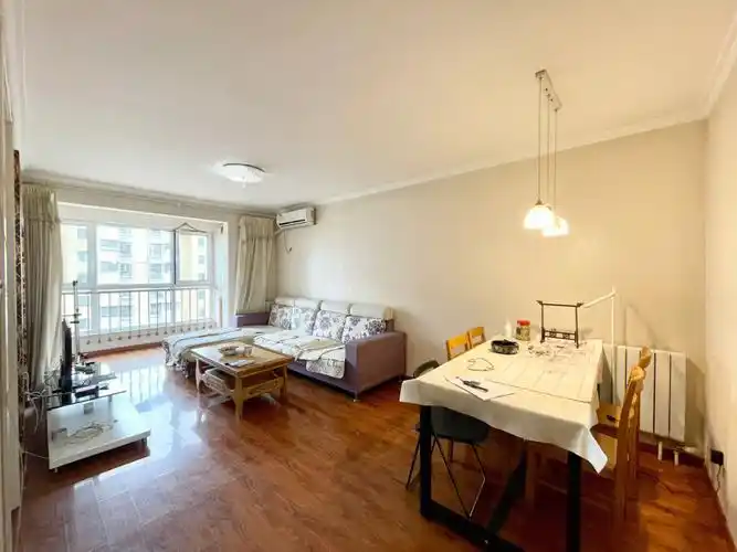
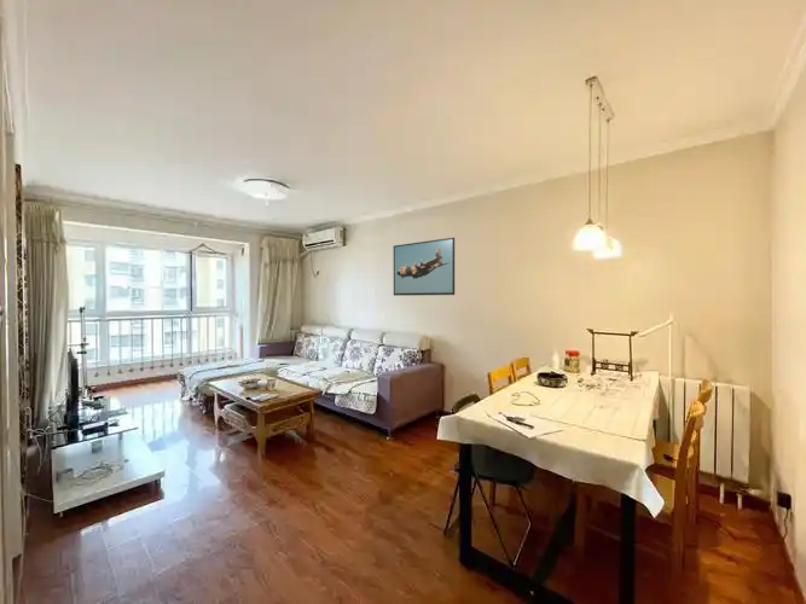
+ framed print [393,237,456,297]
